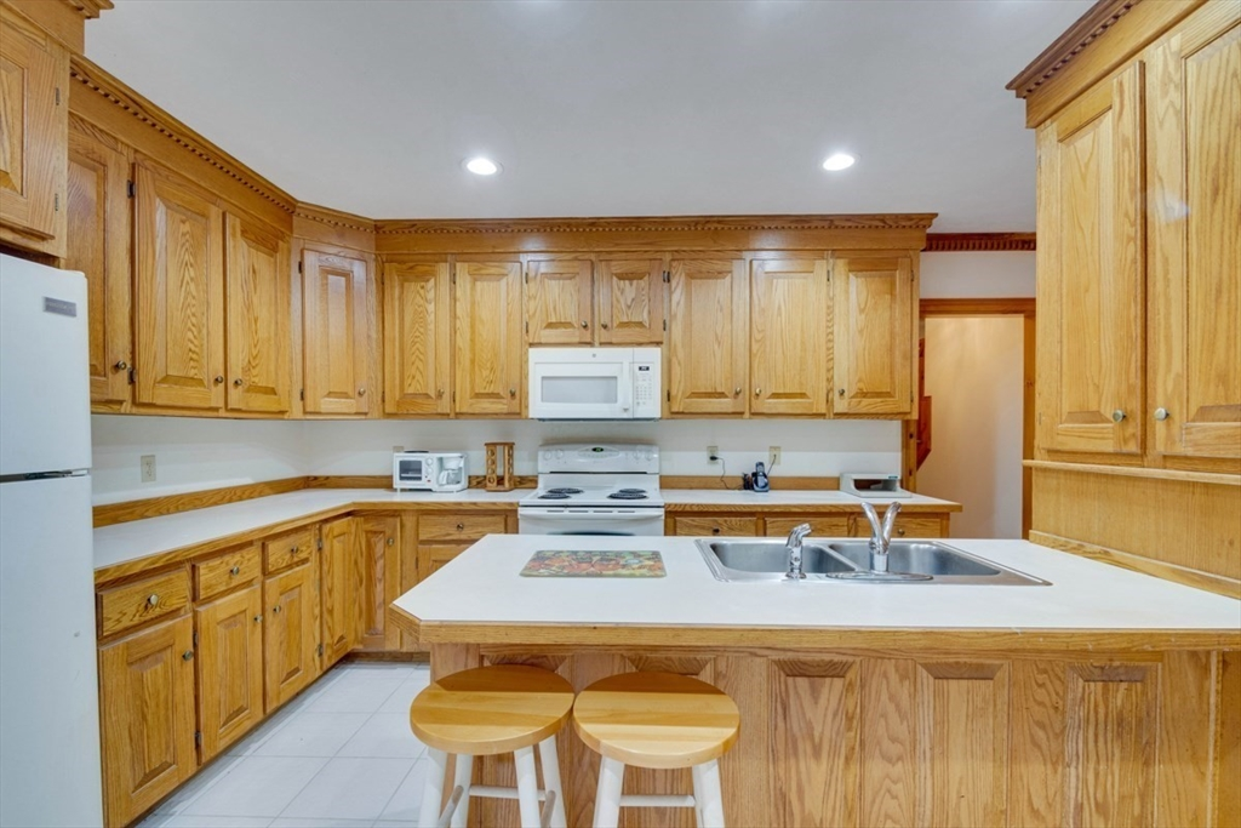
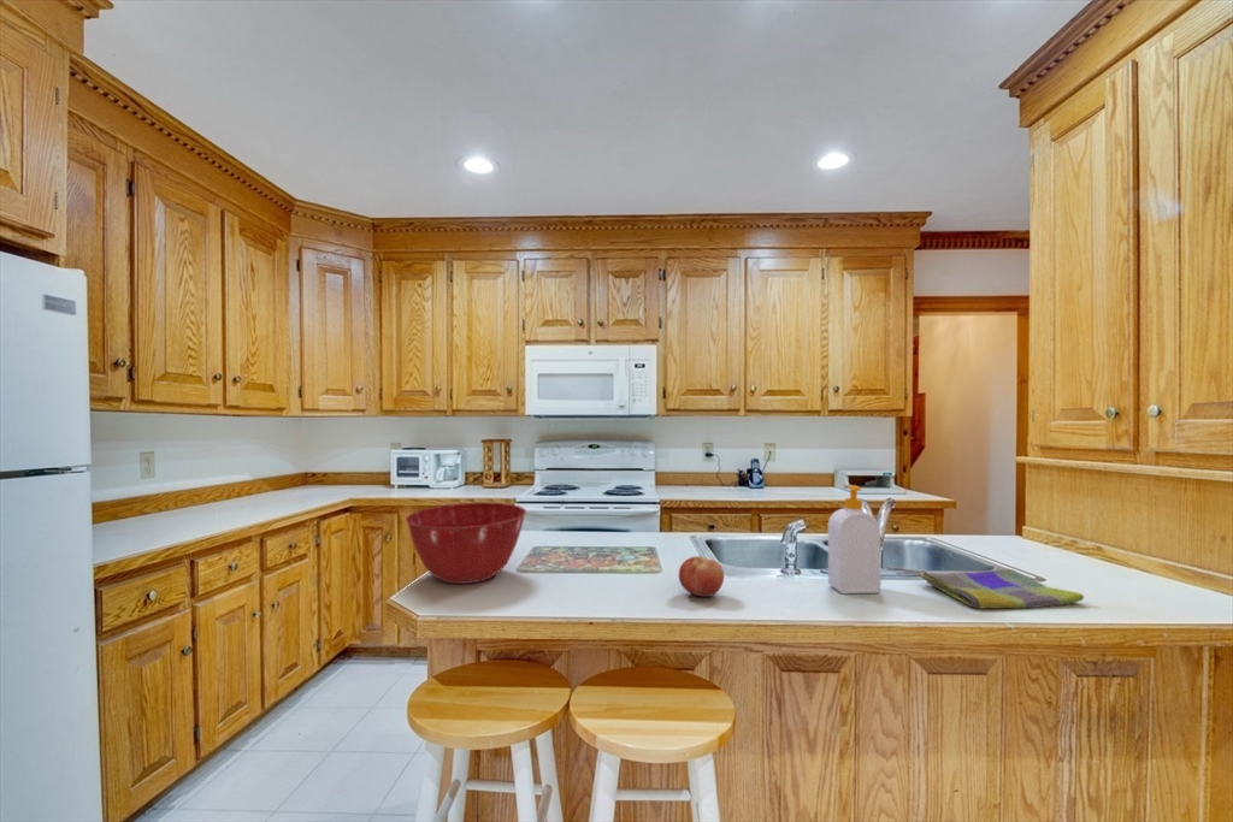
+ fruit [678,555,725,598]
+ dish towel [918,568,1085,610]
+ soap bottle [827,484,881,595]
+ mixing bowl [403,501,527,585]
